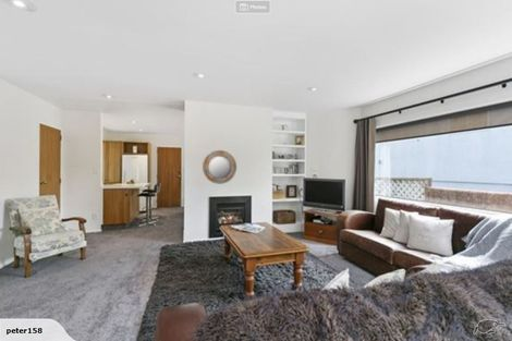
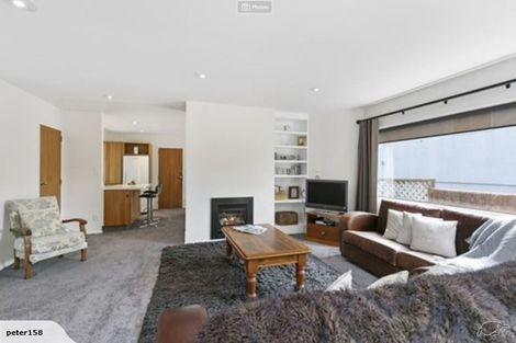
- home mirror [202,149,237,185]
